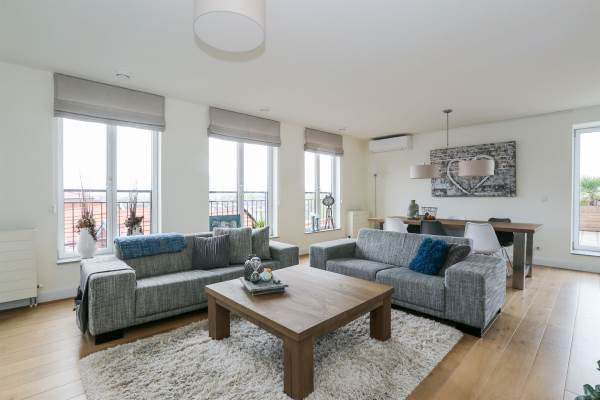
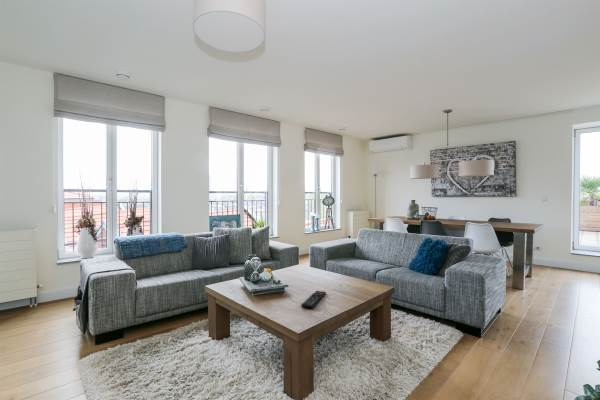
+ remote control [300,290,327,309]
